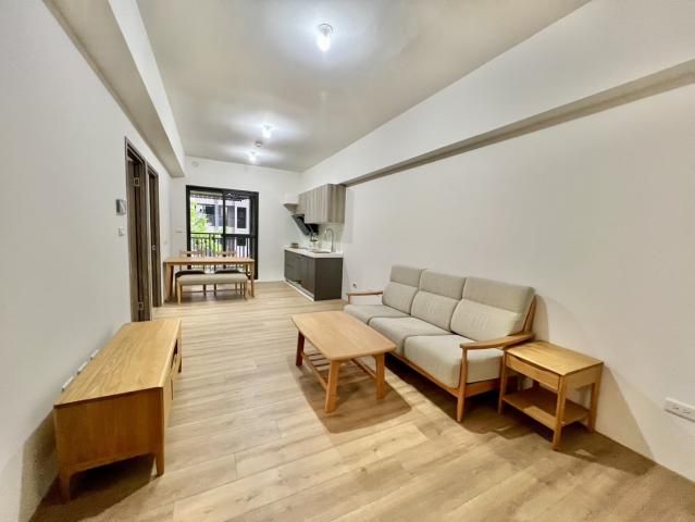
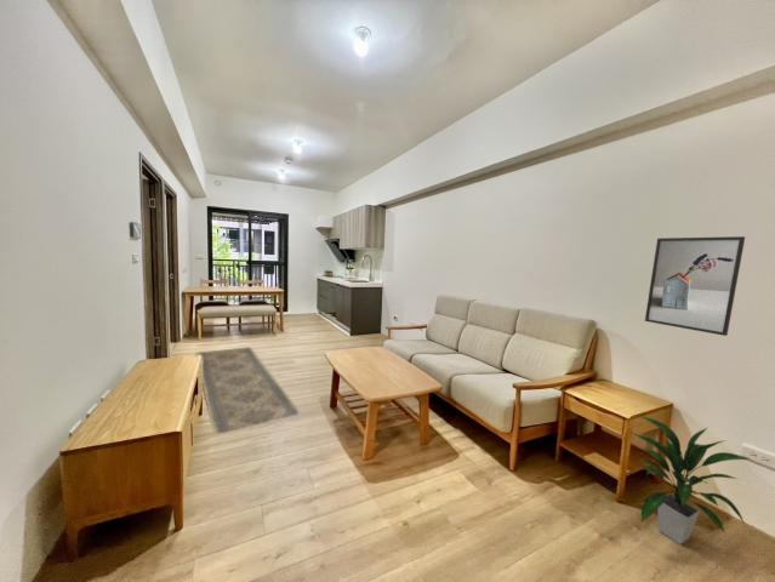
+ rug [194,346,306,439]
+ indoor plant [628,413,751,546]
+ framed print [644,235,746,337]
